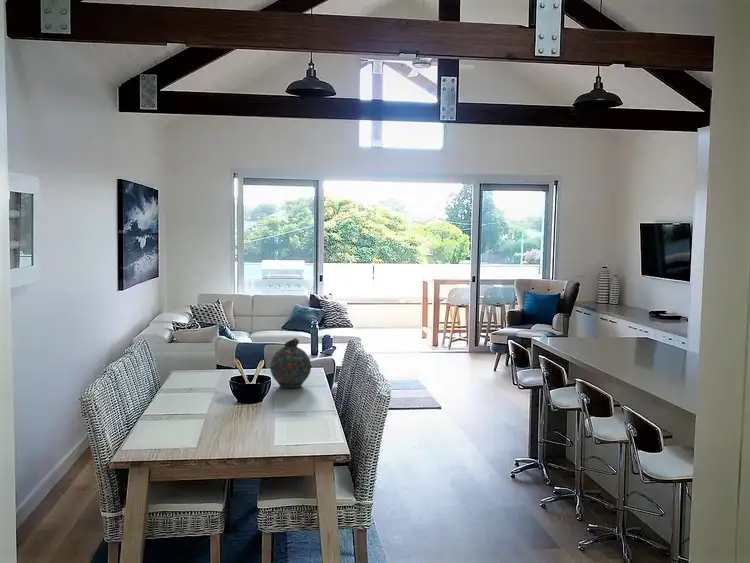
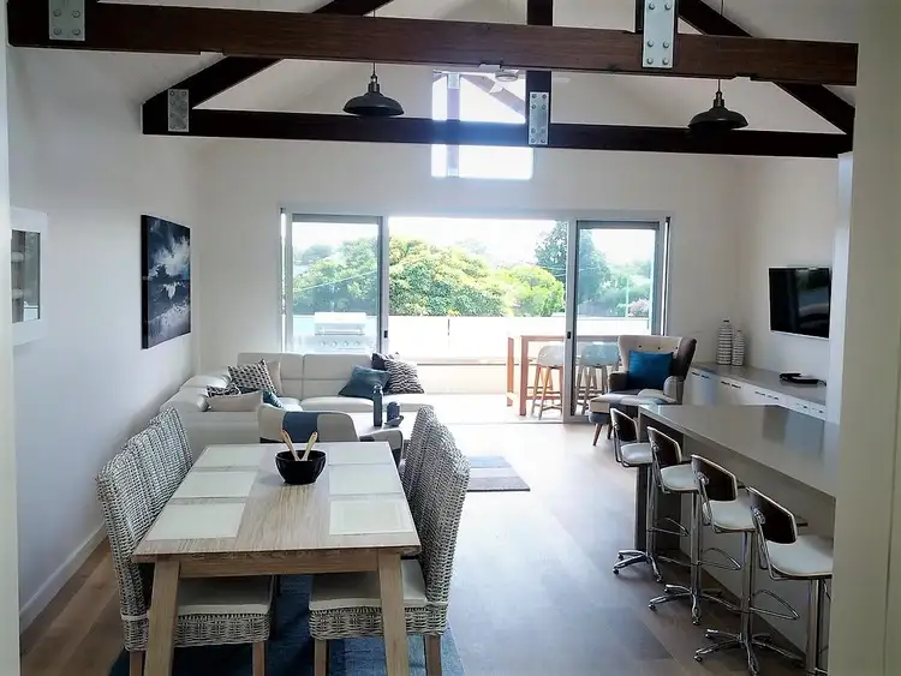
- snuff bottle [269,337,312,389]
